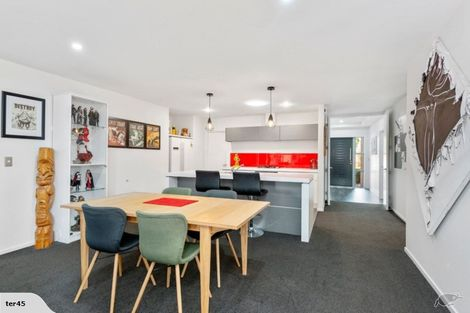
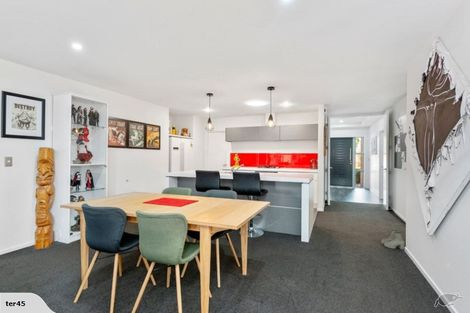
+ boots [381,229,405,251]
